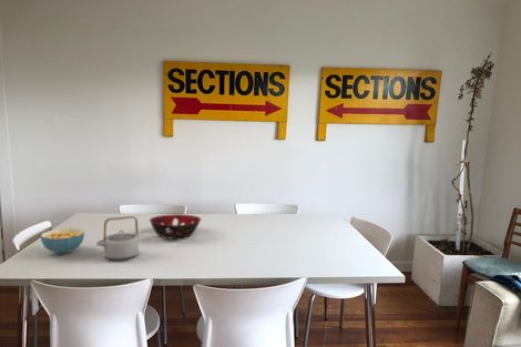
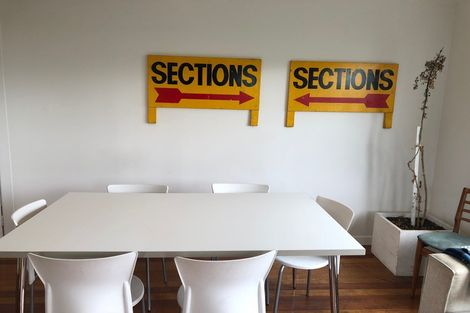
- teapot [95,215,140,262]
- decorative bowl [149,213,202,241]
- cereal bowl [40,227,85,255]
